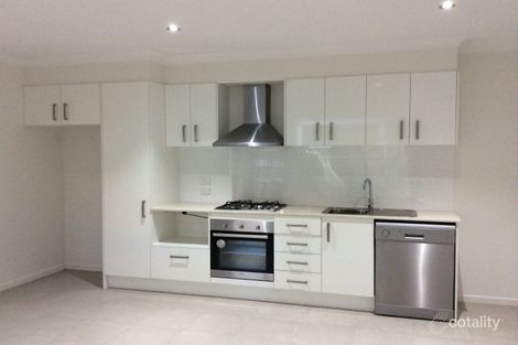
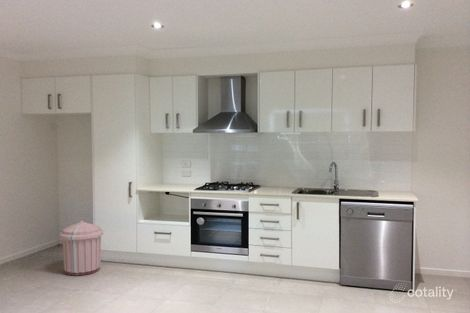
+ trash can [59,220,104,277]
